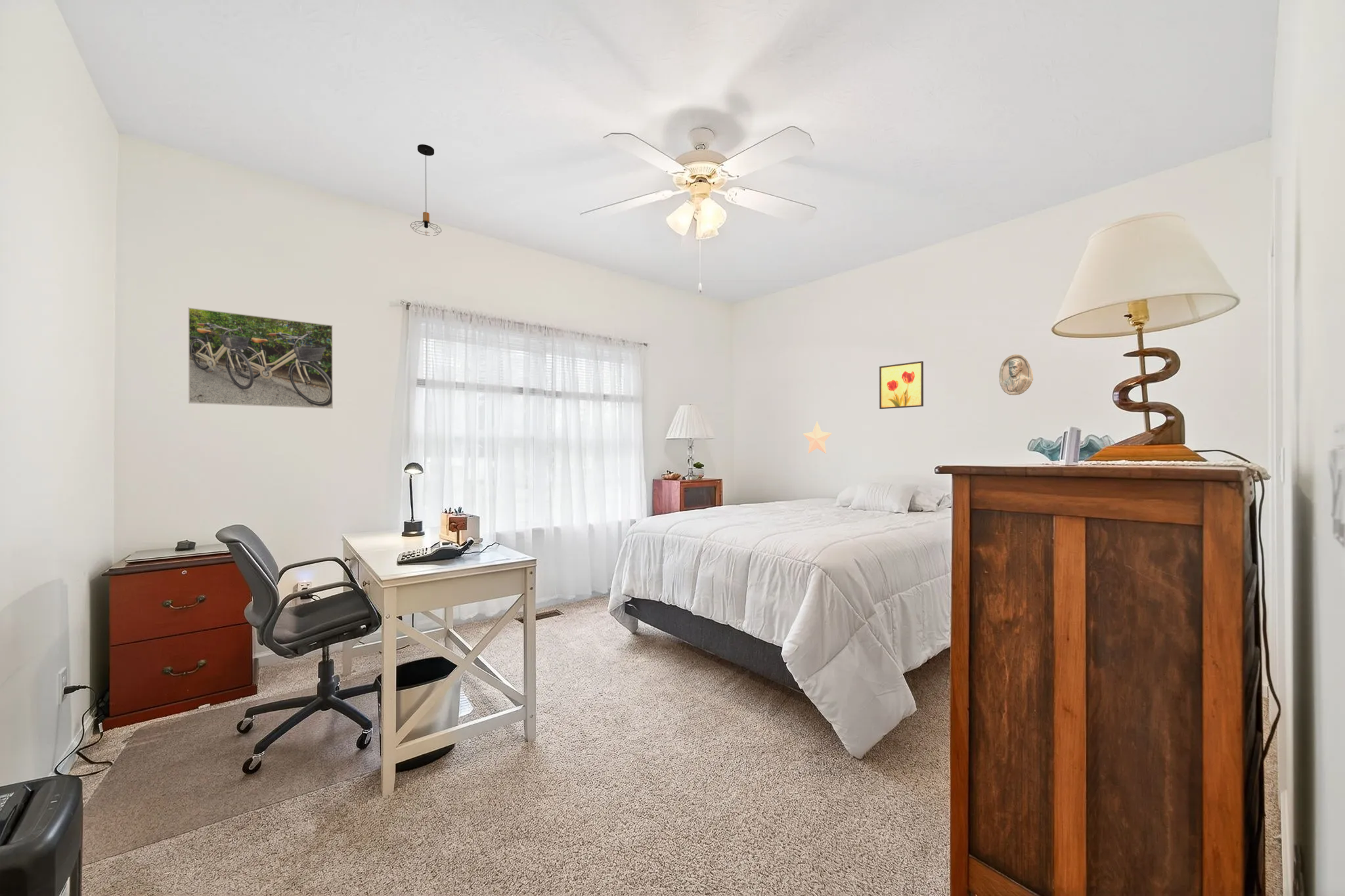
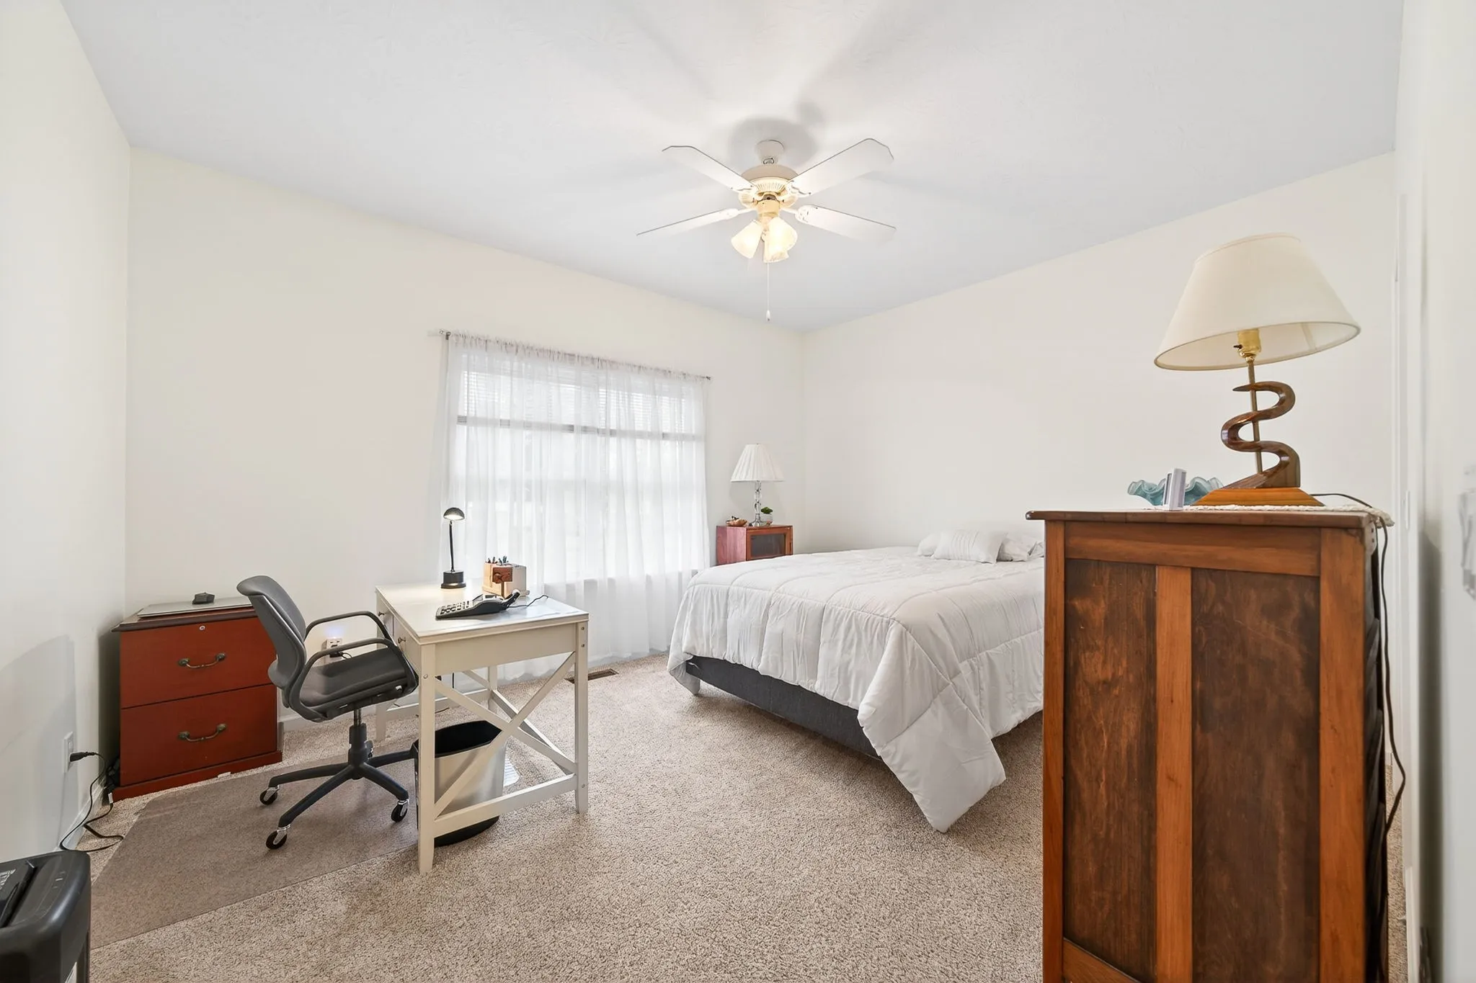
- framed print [188,307,334,410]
- pendant light [410,144,442,236]
- decorative star [803,421,832,454]
- portrait medallion [998,354,1034,396]
- wall art [879,360,924,410]
